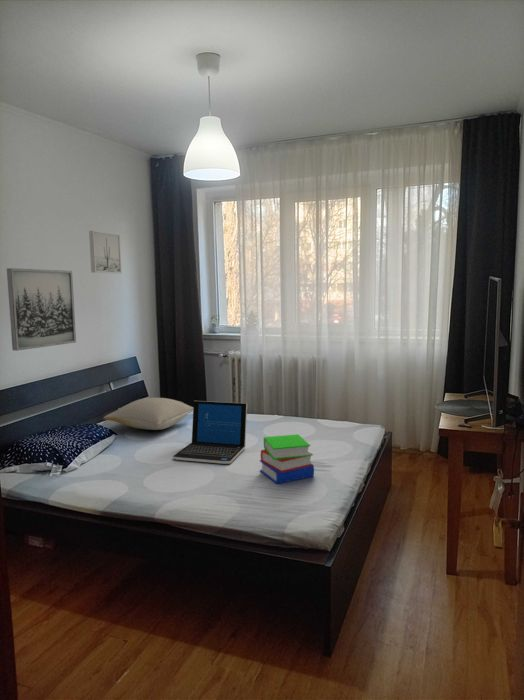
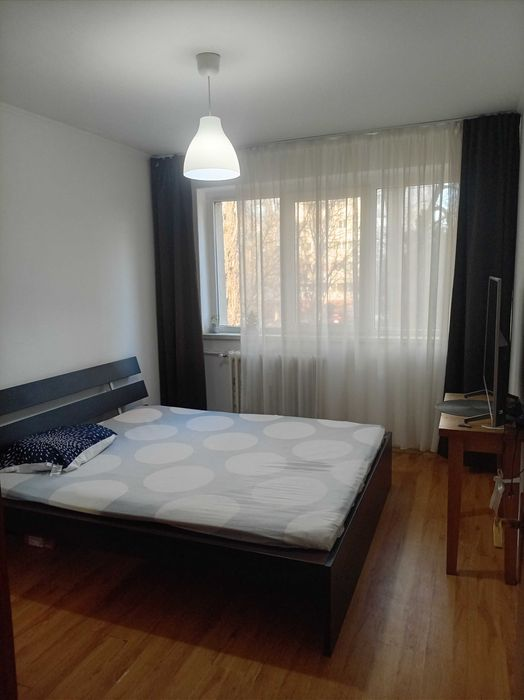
- wall art [6,267,77,352]
- pillow [103,397,193,431]
- book [259,433,315,485]
- wall art [88,230,122,274]
- laptop [172,400,248,465]
